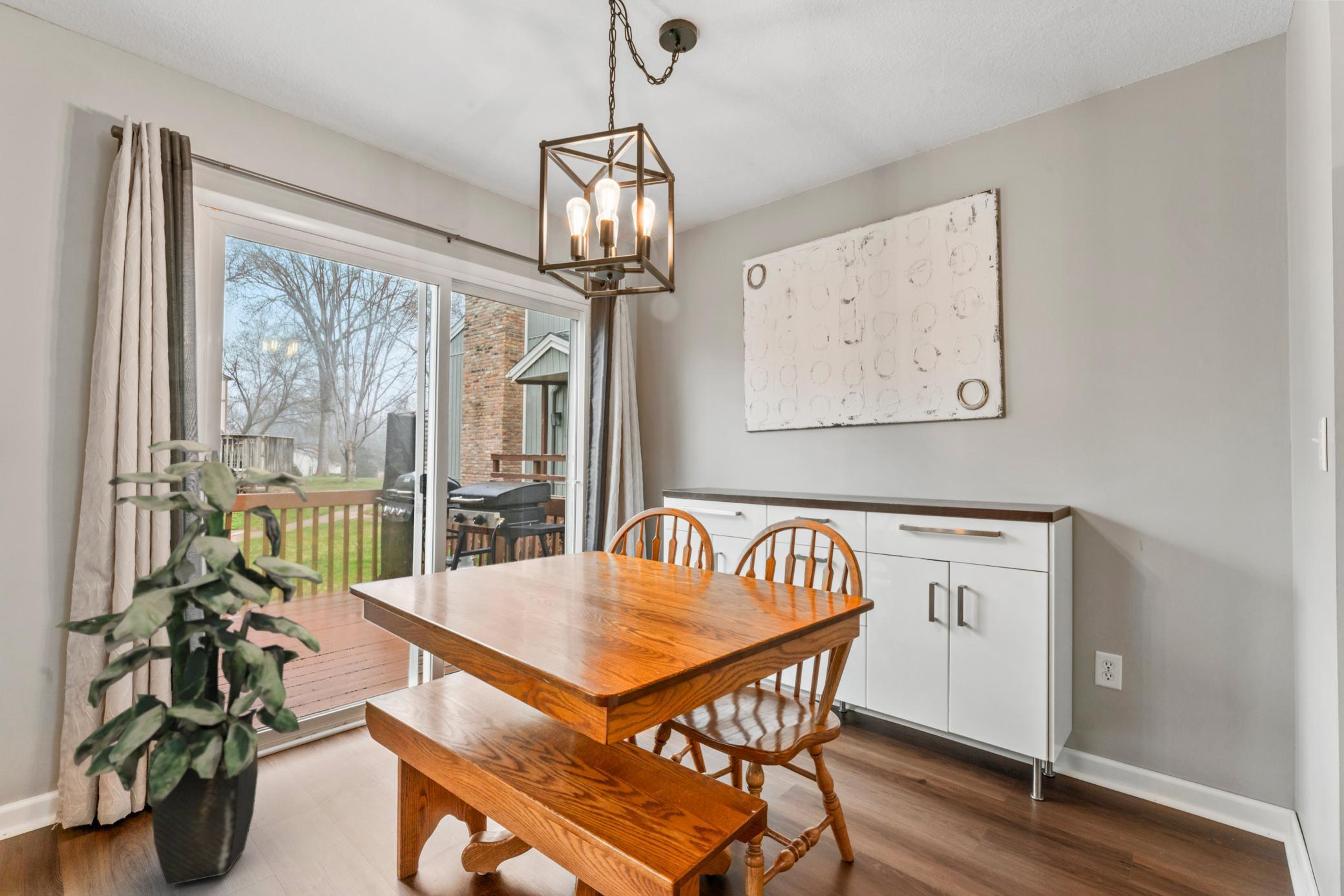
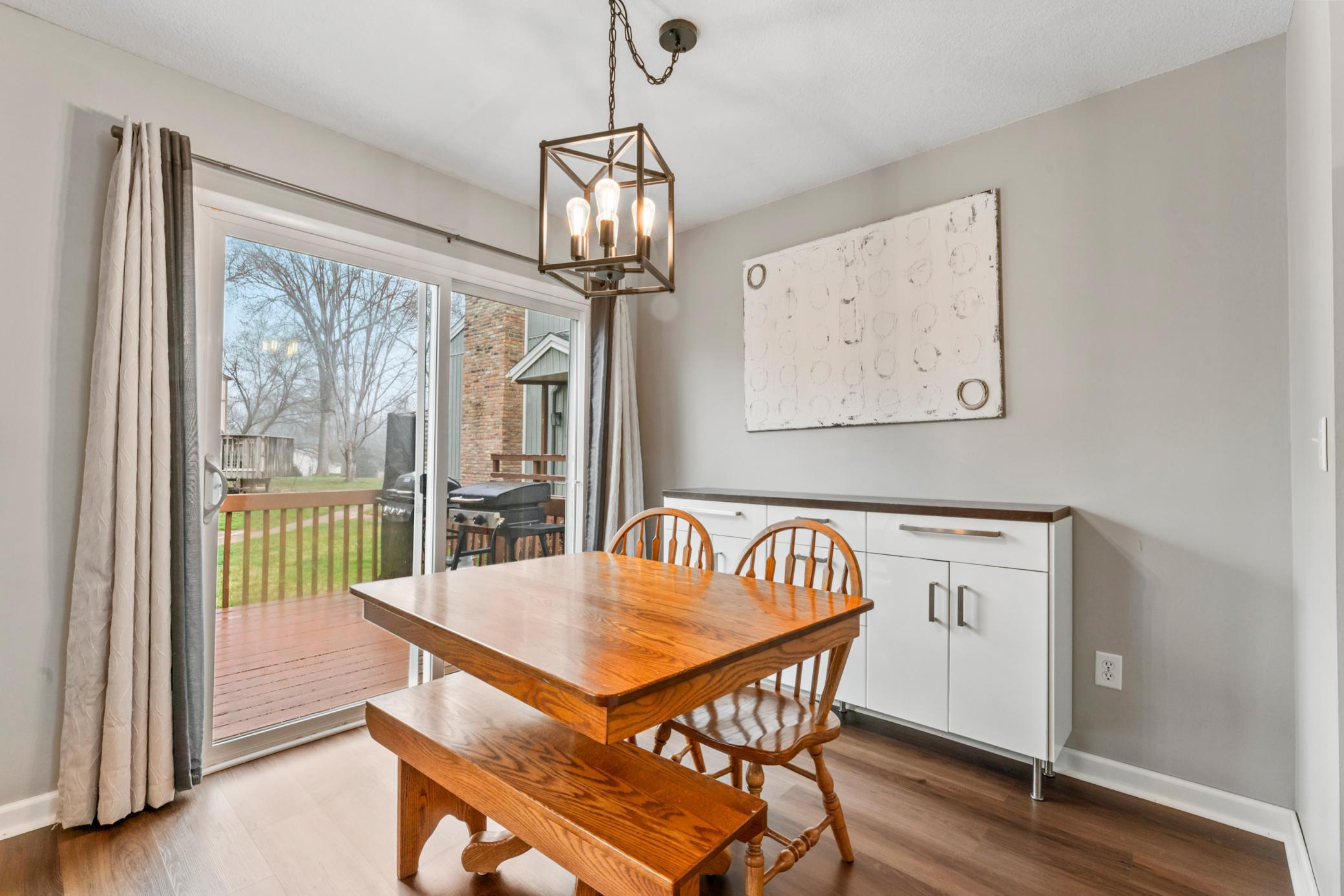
- indoor plant [54,439,324,886]
